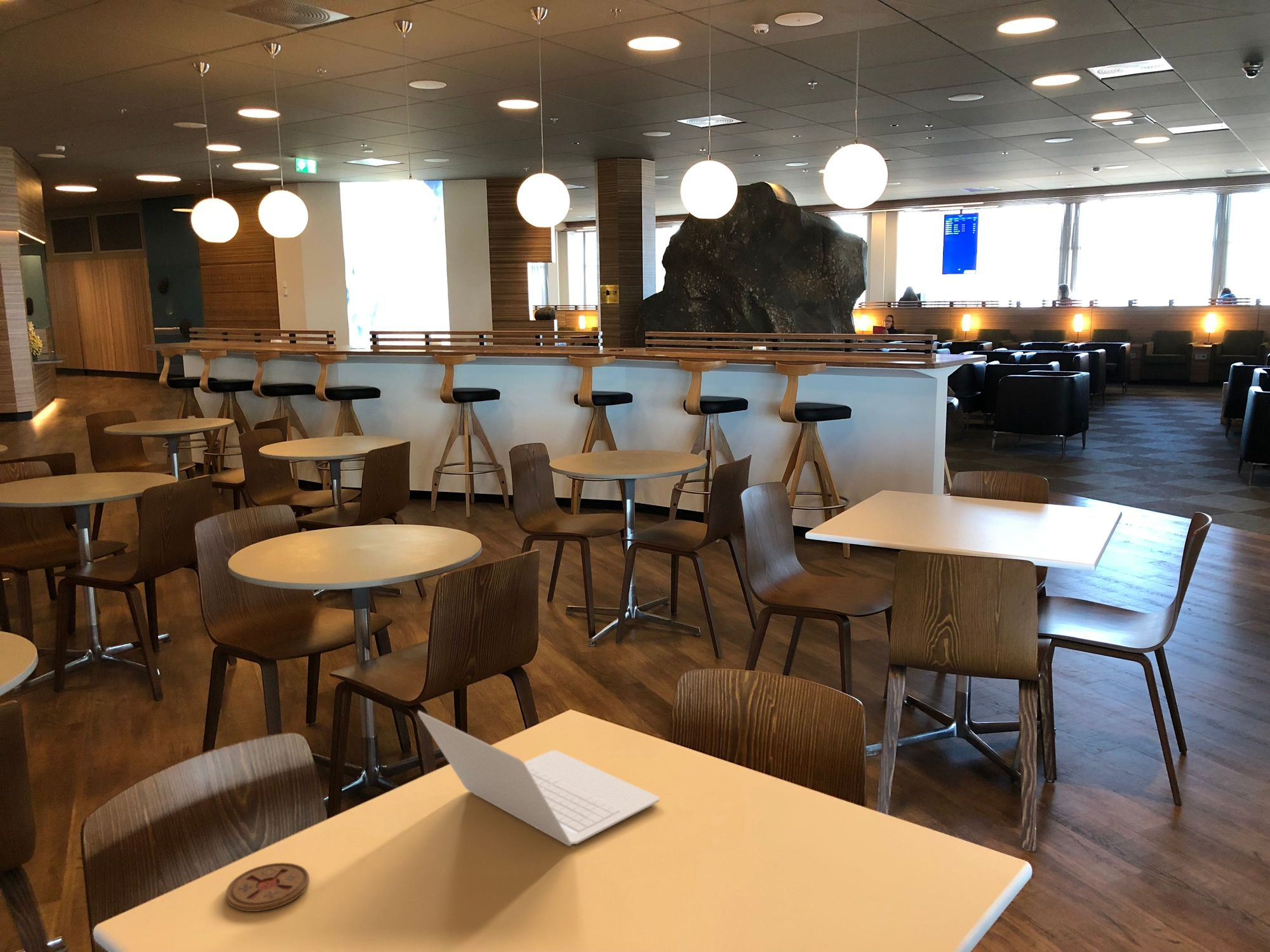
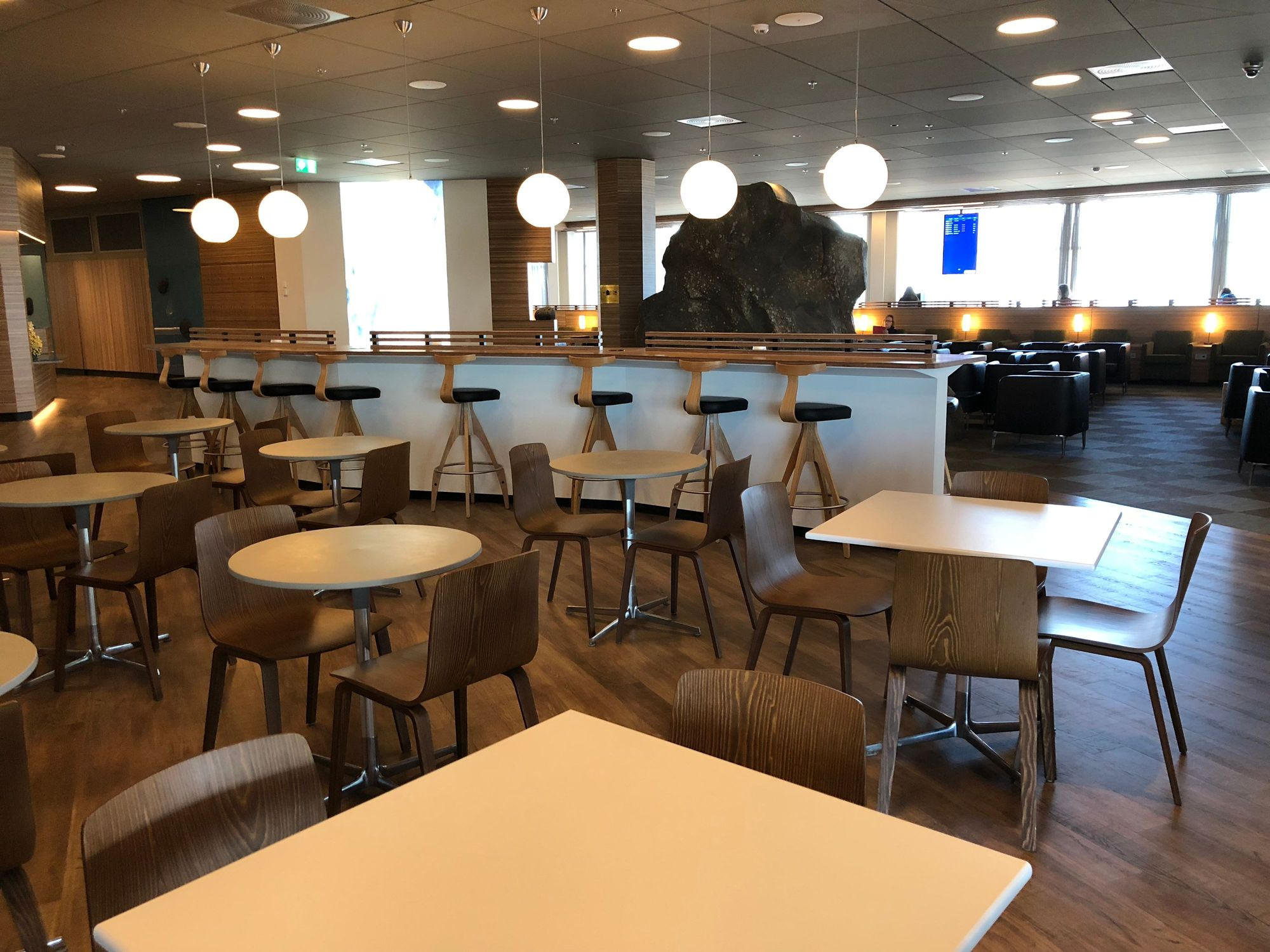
- laptop [417,704,660,847]
- coaster [225,862,310,912]
